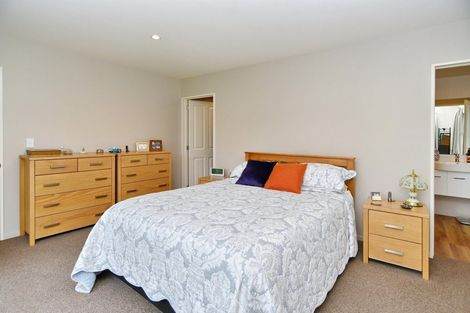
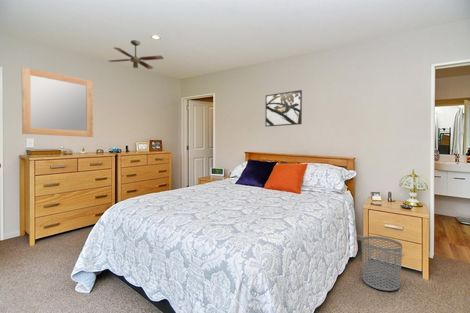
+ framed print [264,89,303,128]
+ home mirror [21,66,94,138]
+ ceiling fan [108,39,164,70]
+ waste bin [360,235,403,292]
